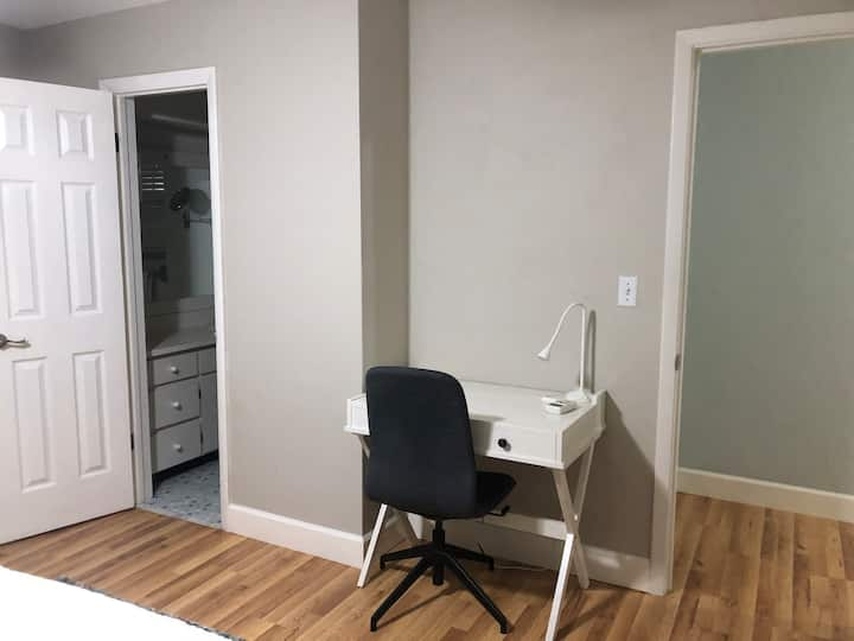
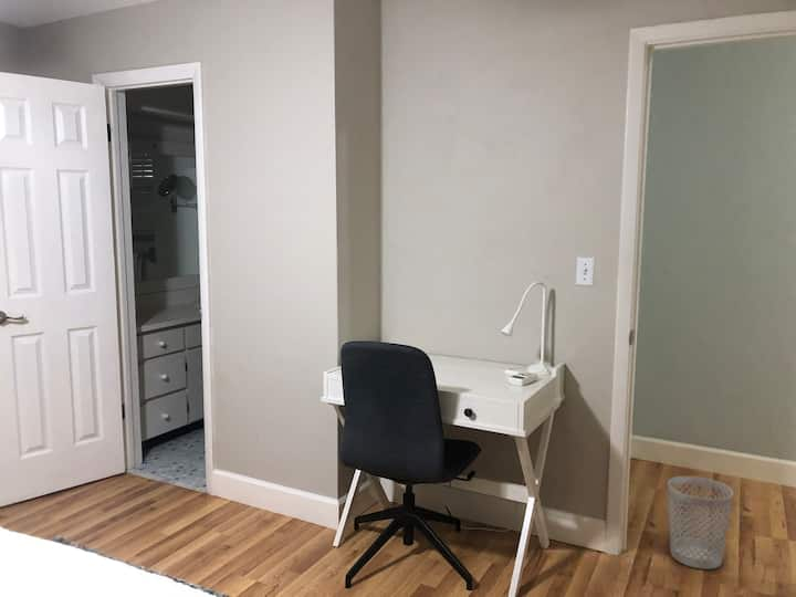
+ wastebasket [667,475,734,570]
